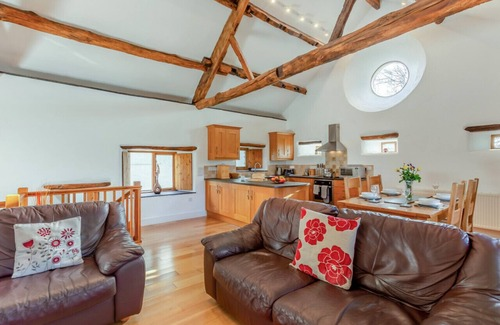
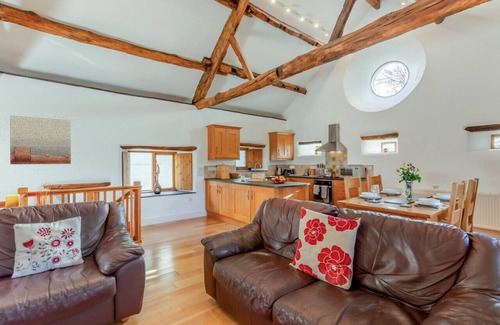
+ wall art [9,114,72,165]
